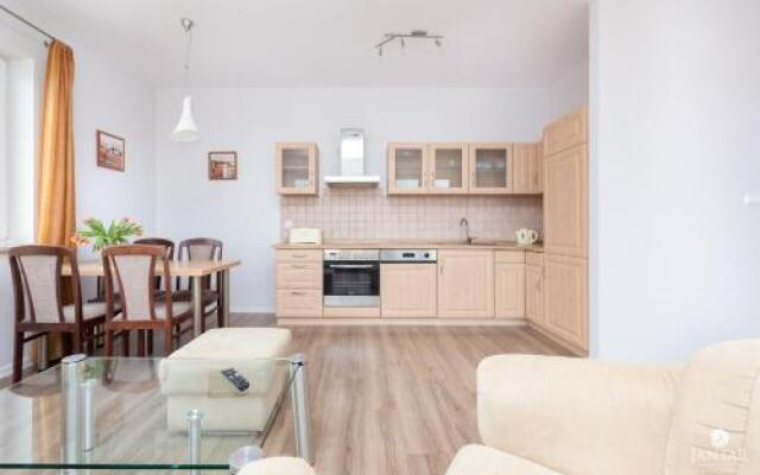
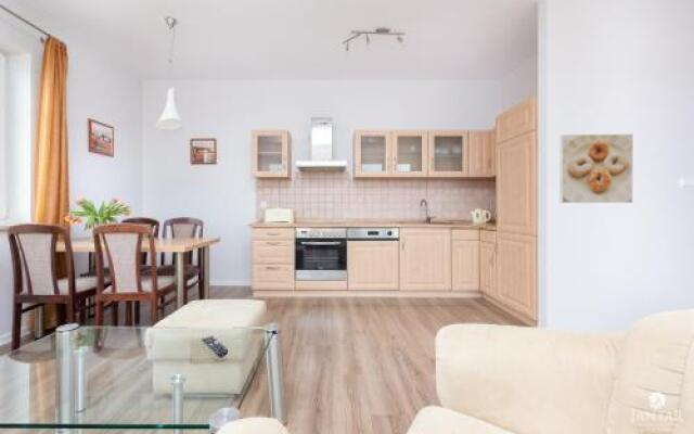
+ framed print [560,133,634,204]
